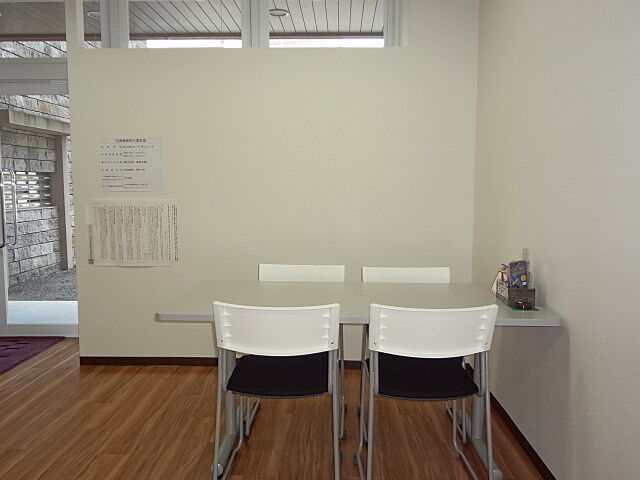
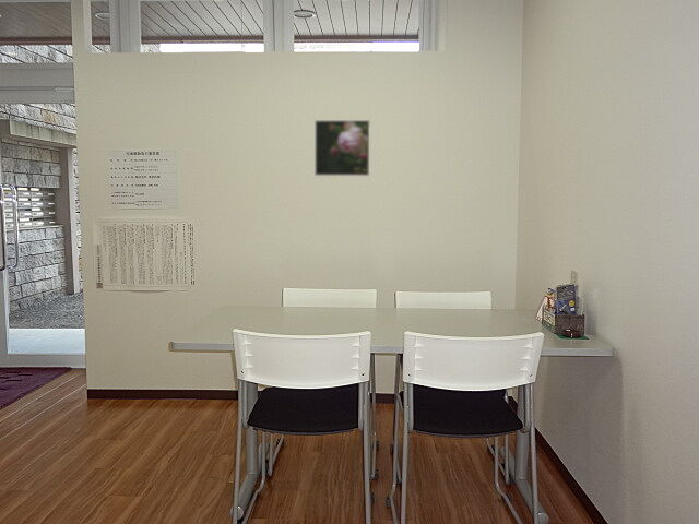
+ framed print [313,119,371,177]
